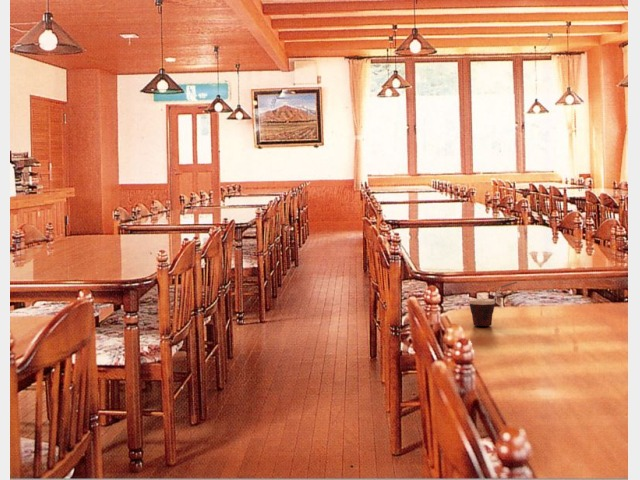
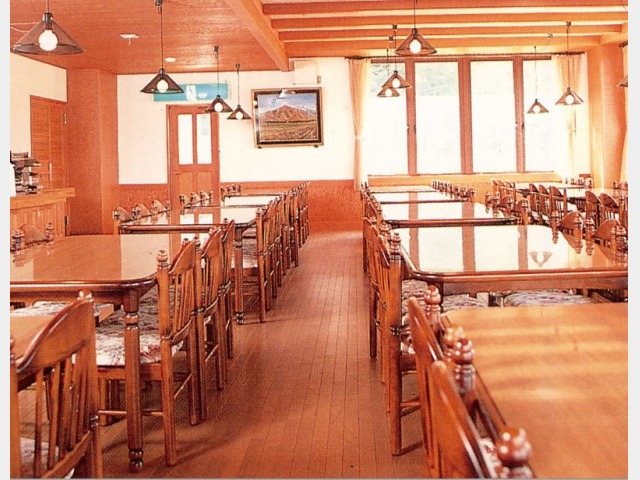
- cup [468,281,518,327]
